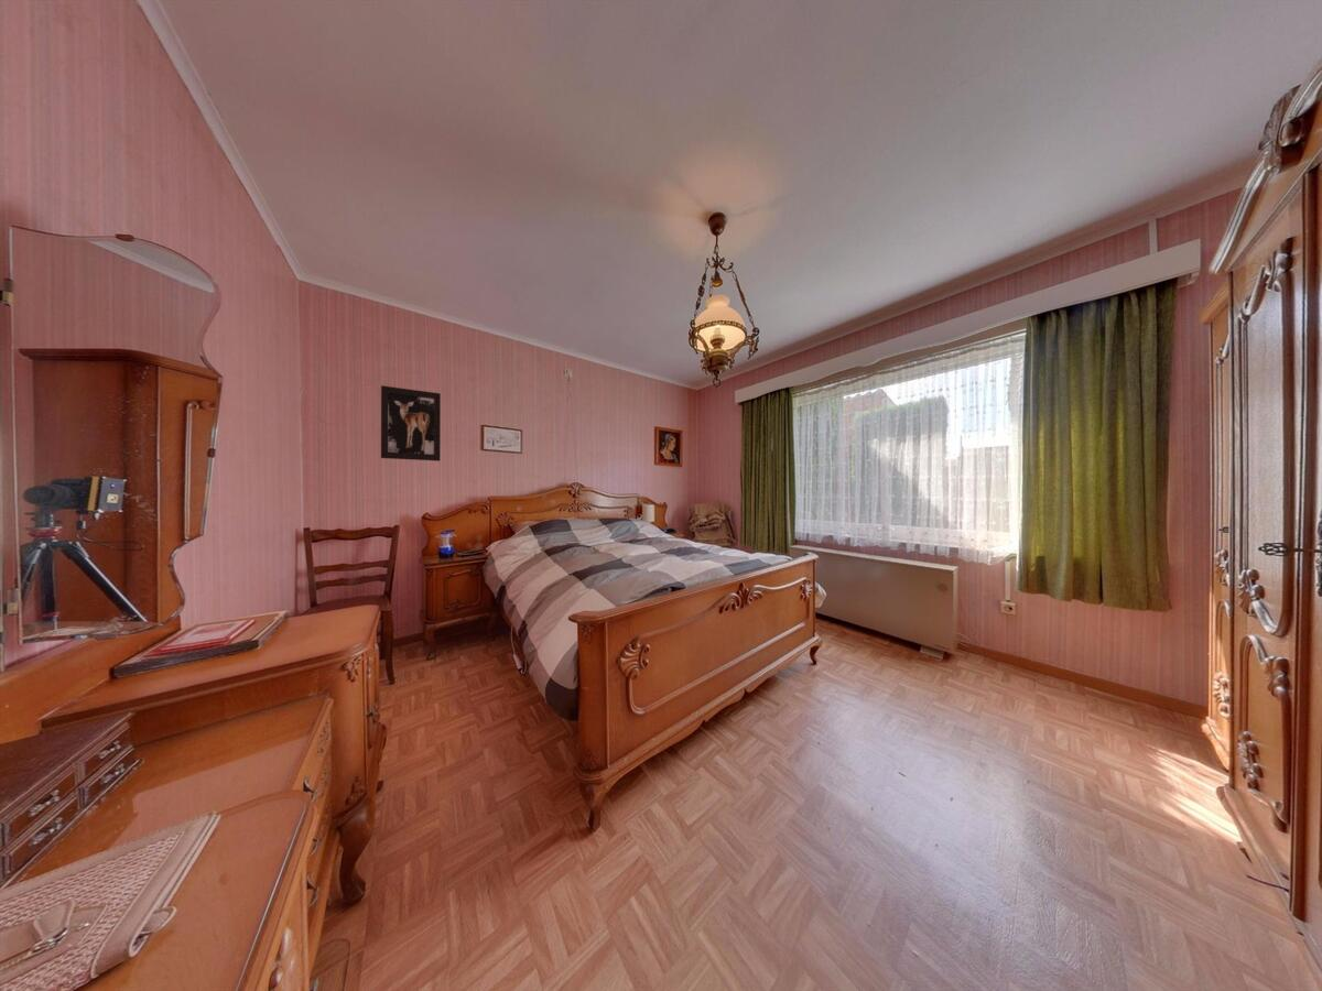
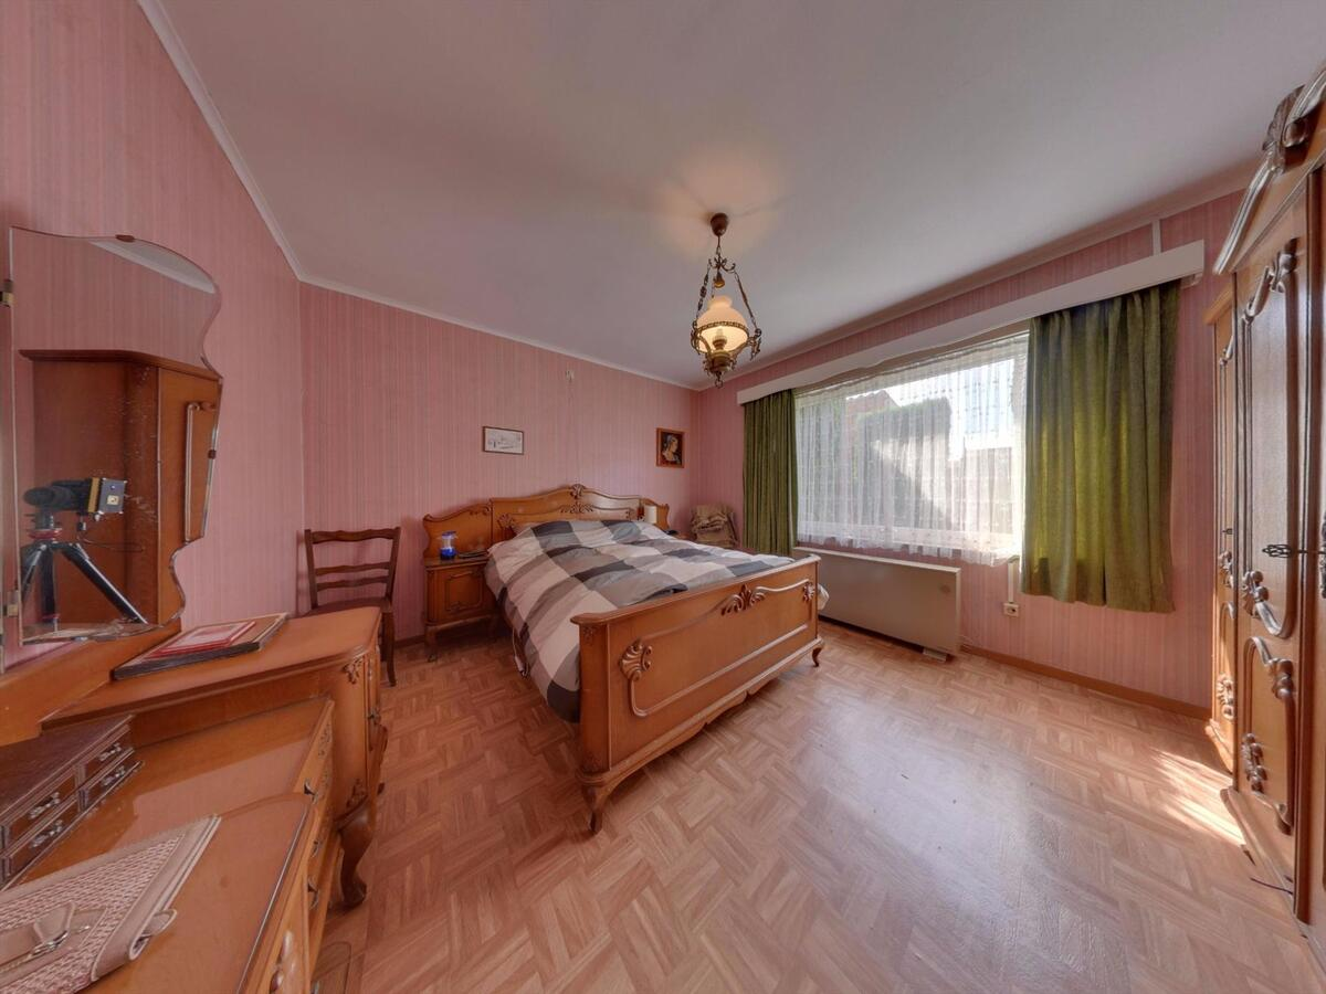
- wall art [380,384,442,462]
